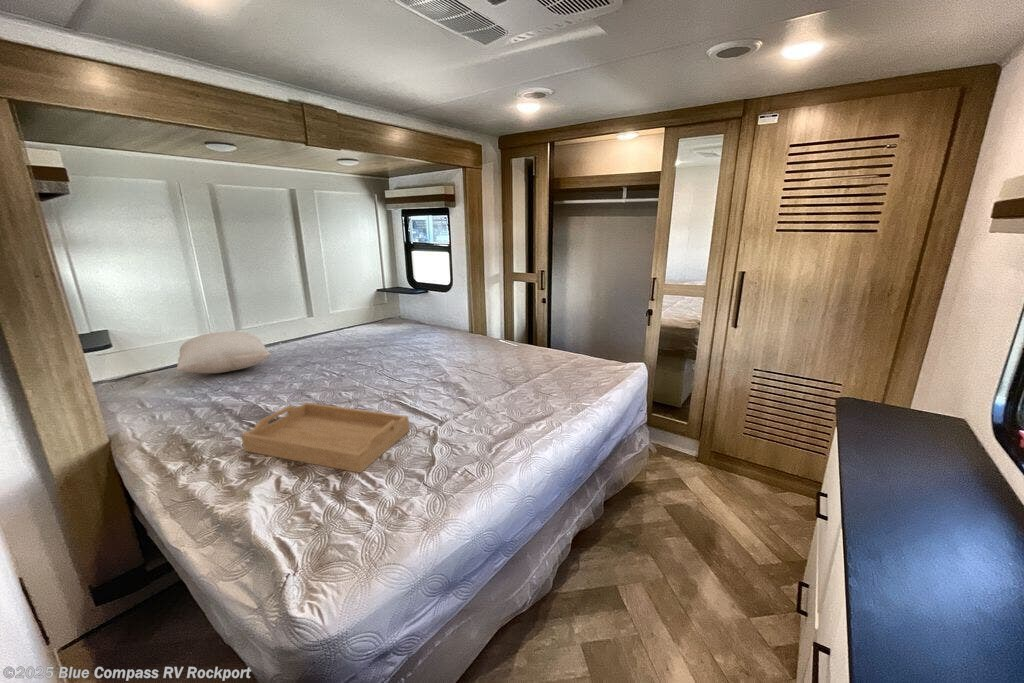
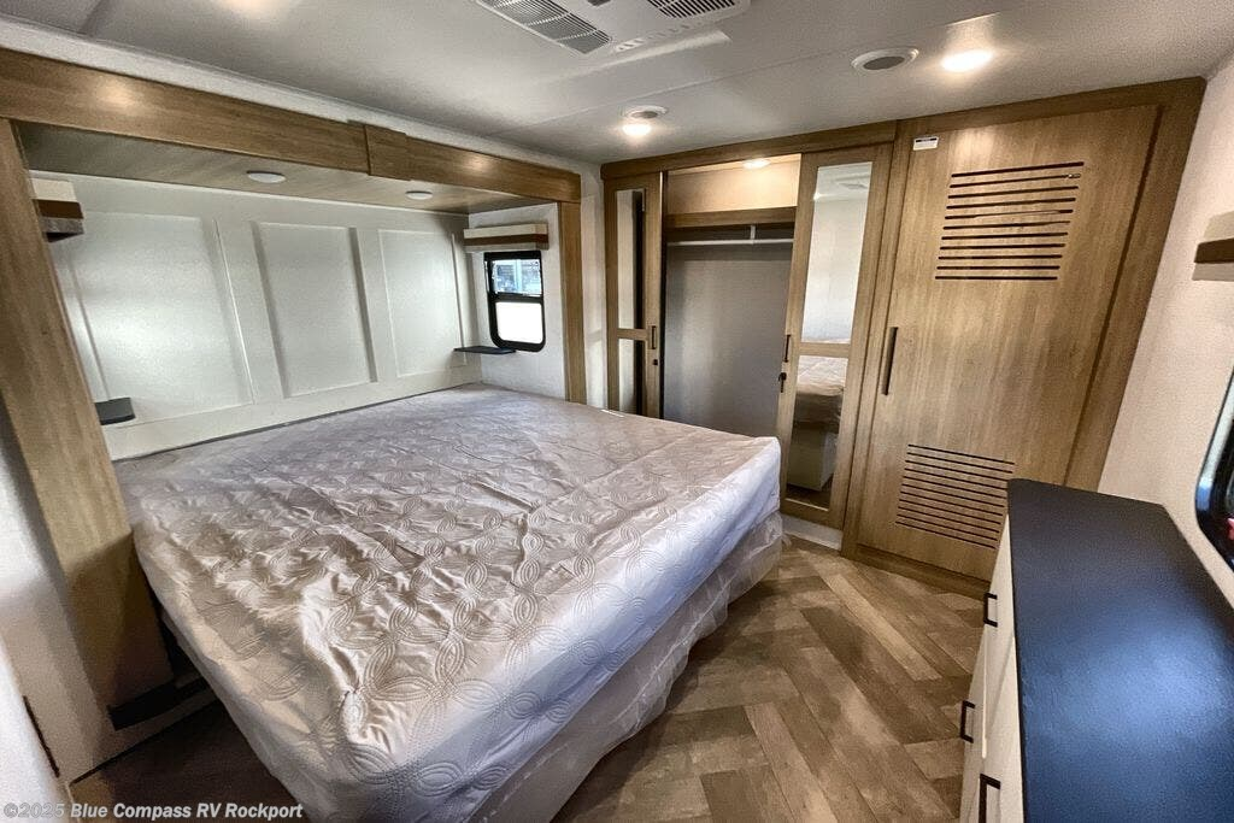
- pillow [176,330,272,374]
- serving tray [240,401,410,474]
